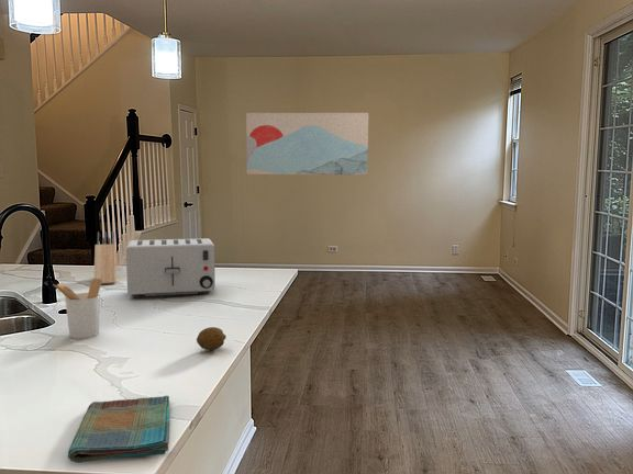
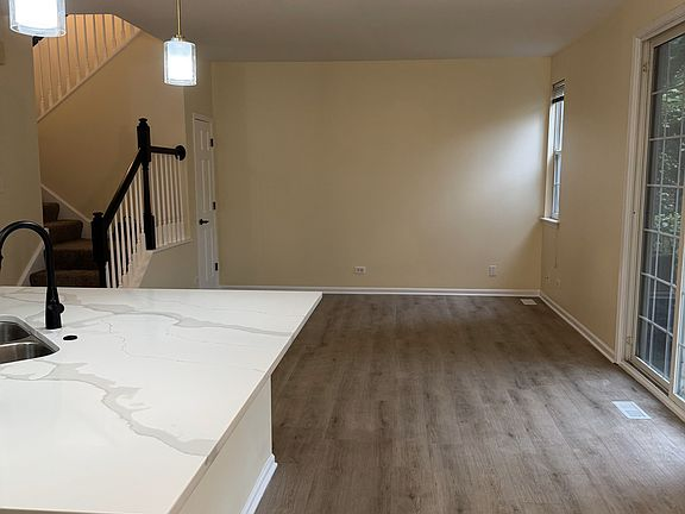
- fruit [196,326,227,351]
- dish towel [67,395,170,464]
- knife block [93,230,116,285]
- toaster [125,237,216,298]
- utensil holder [52,278,102,340]
- wall art [245,112,369,177]
